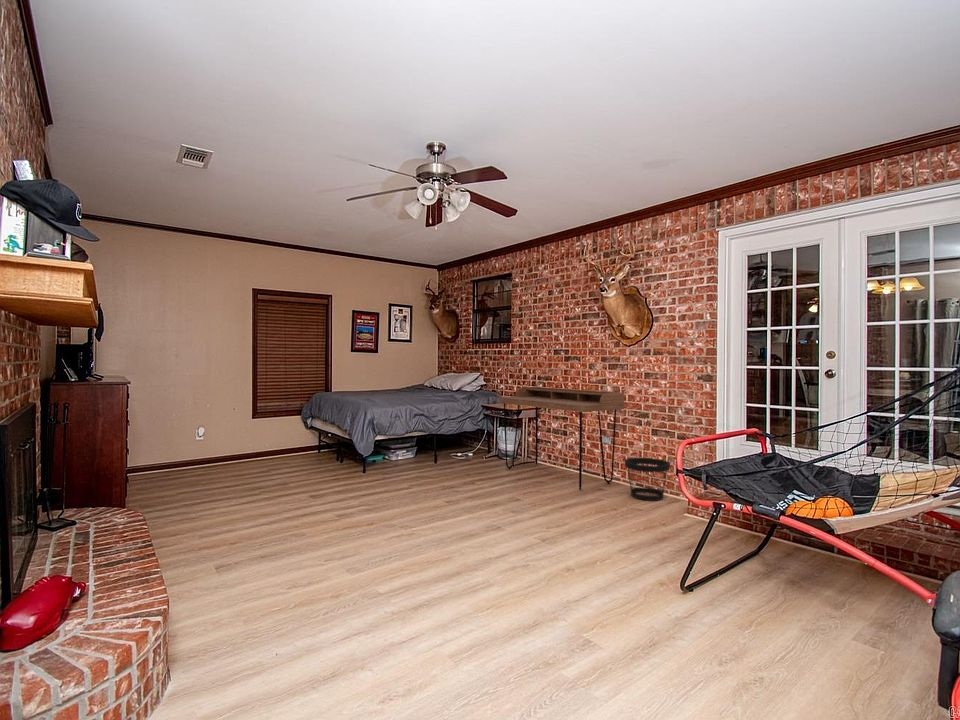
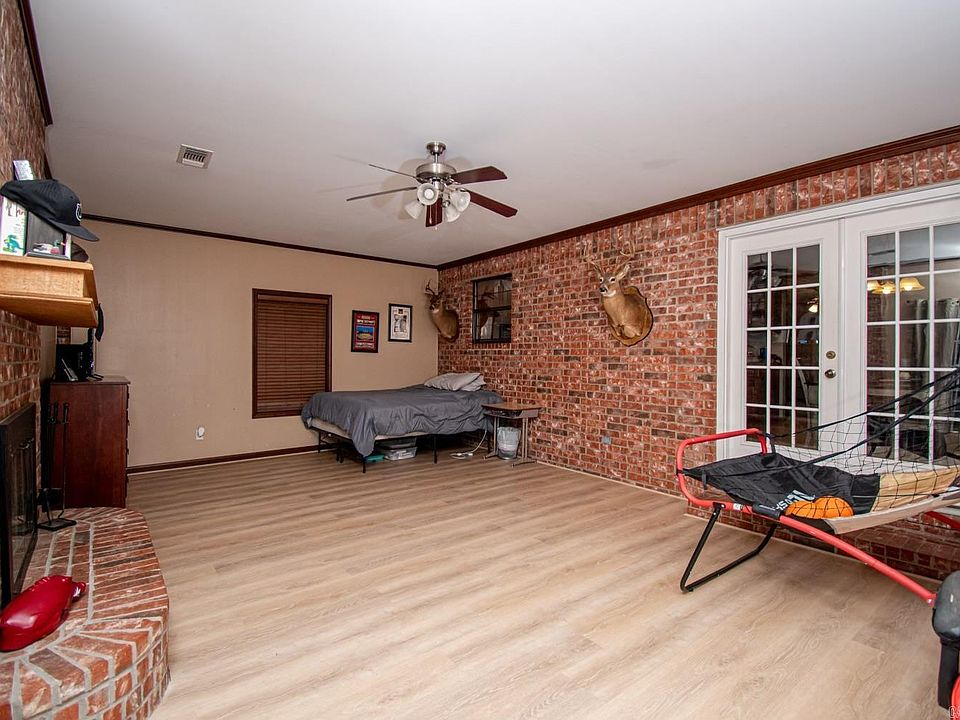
- wastebasket [624,457,671,502]
- desk [497,386,625,491]
